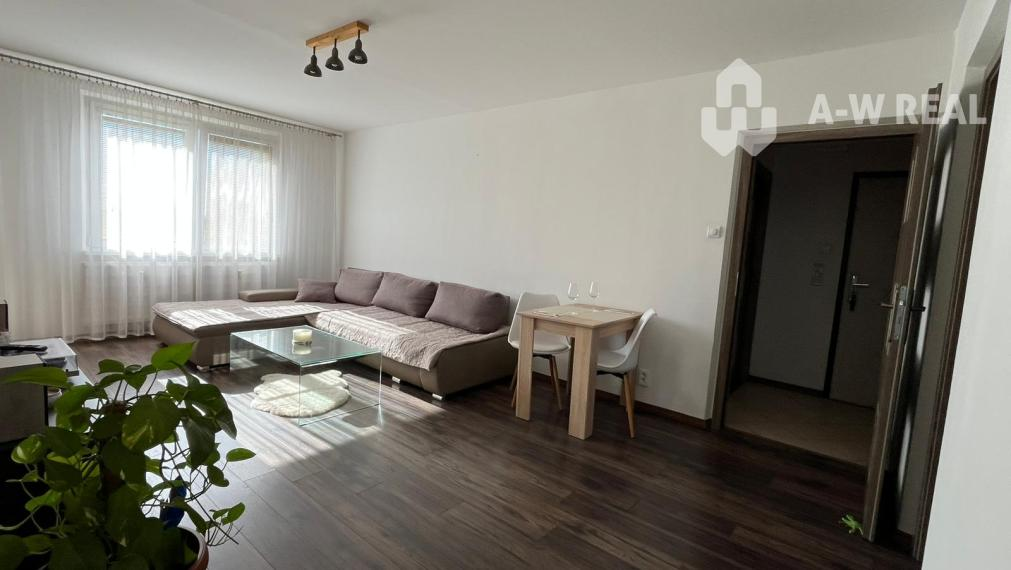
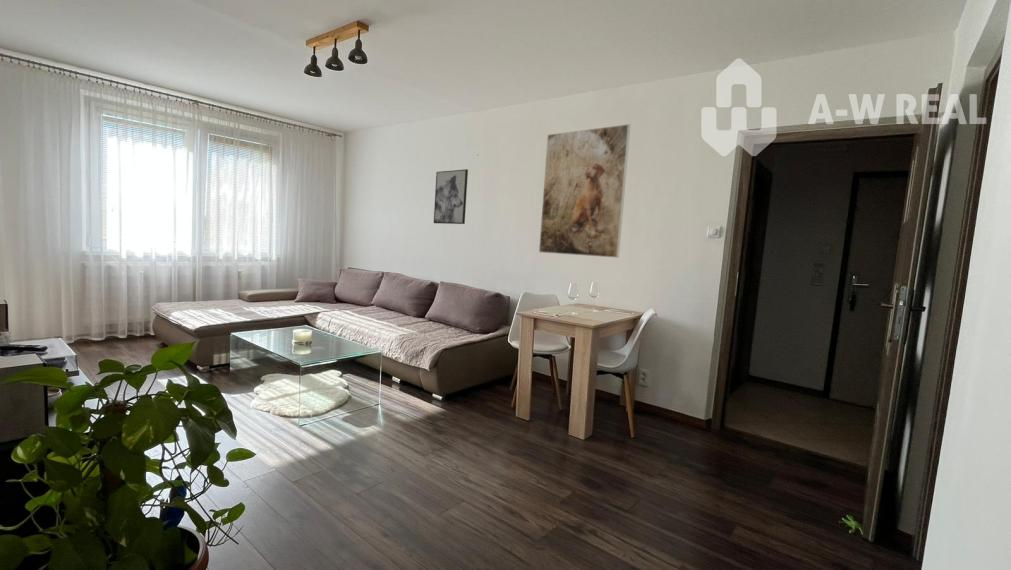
+ wall art [433,168,469,225]
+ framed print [538,123,631,259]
